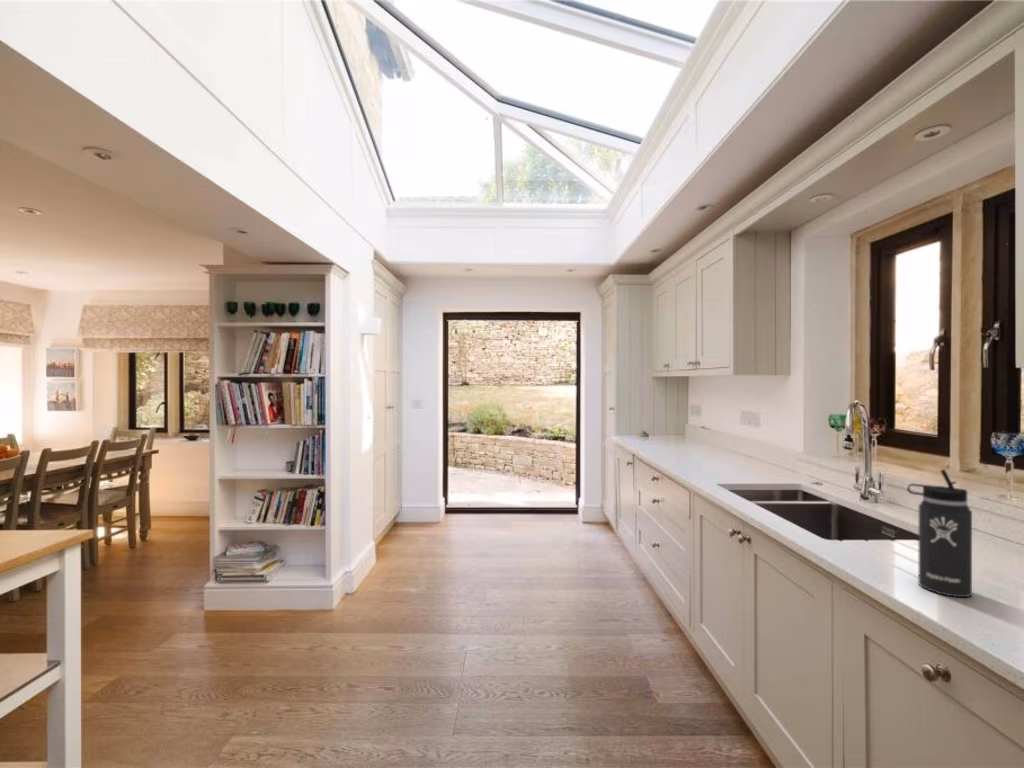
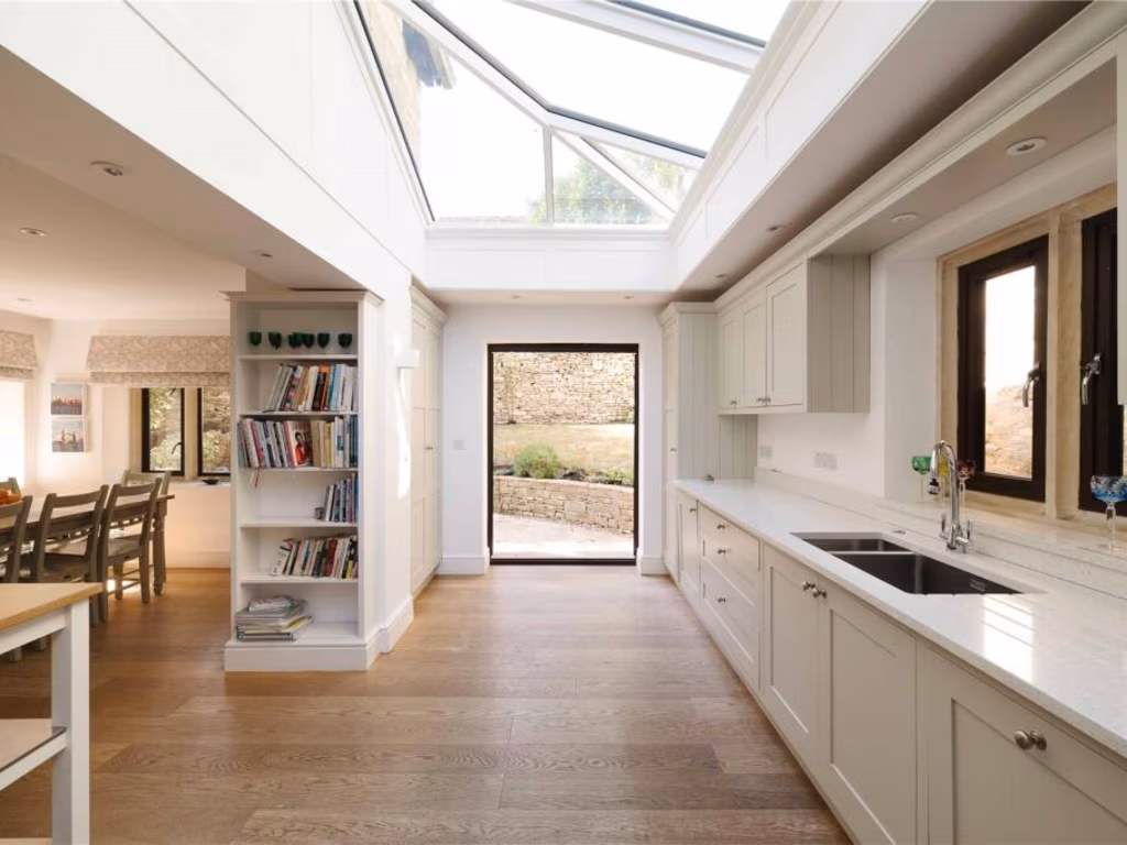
- thermos bottle [906,468,973,598]
